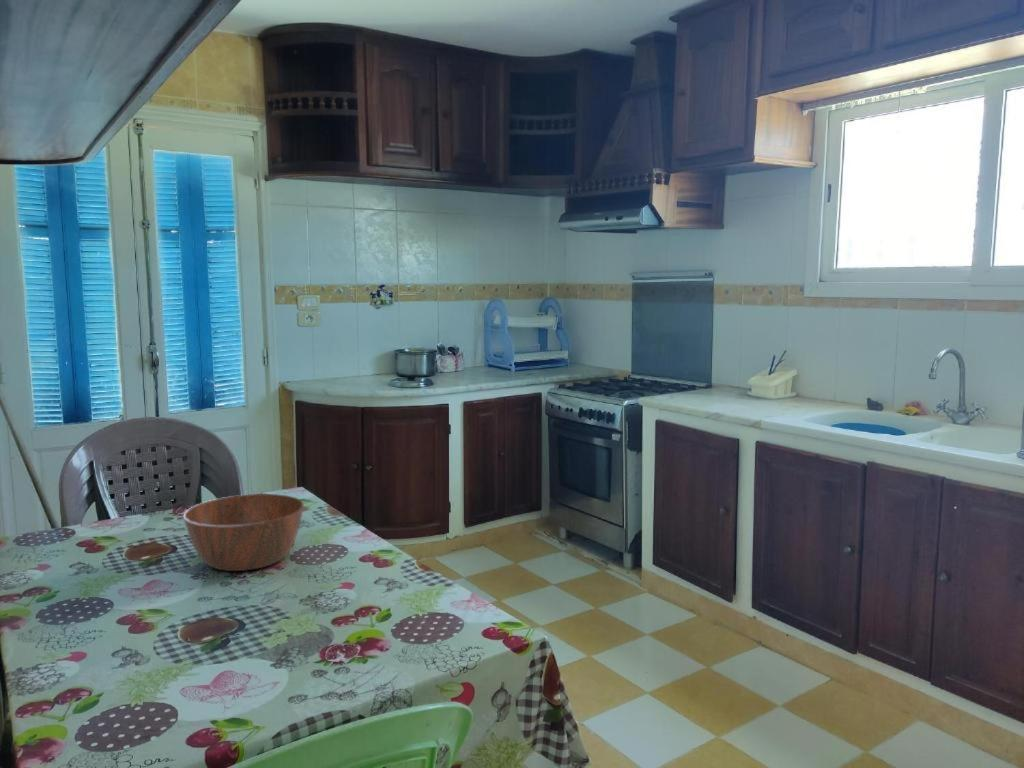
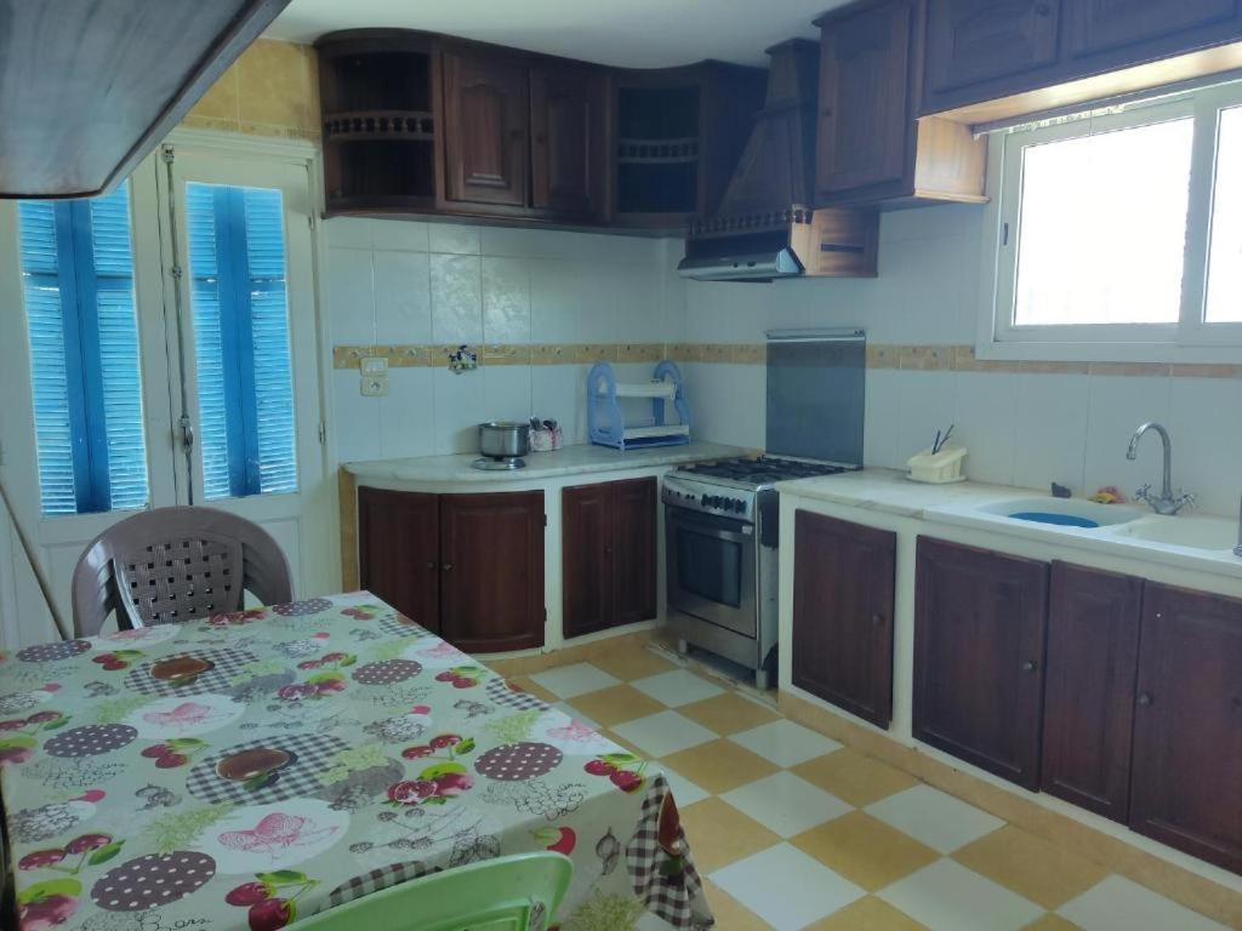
- bowl [183,493,305,572]
